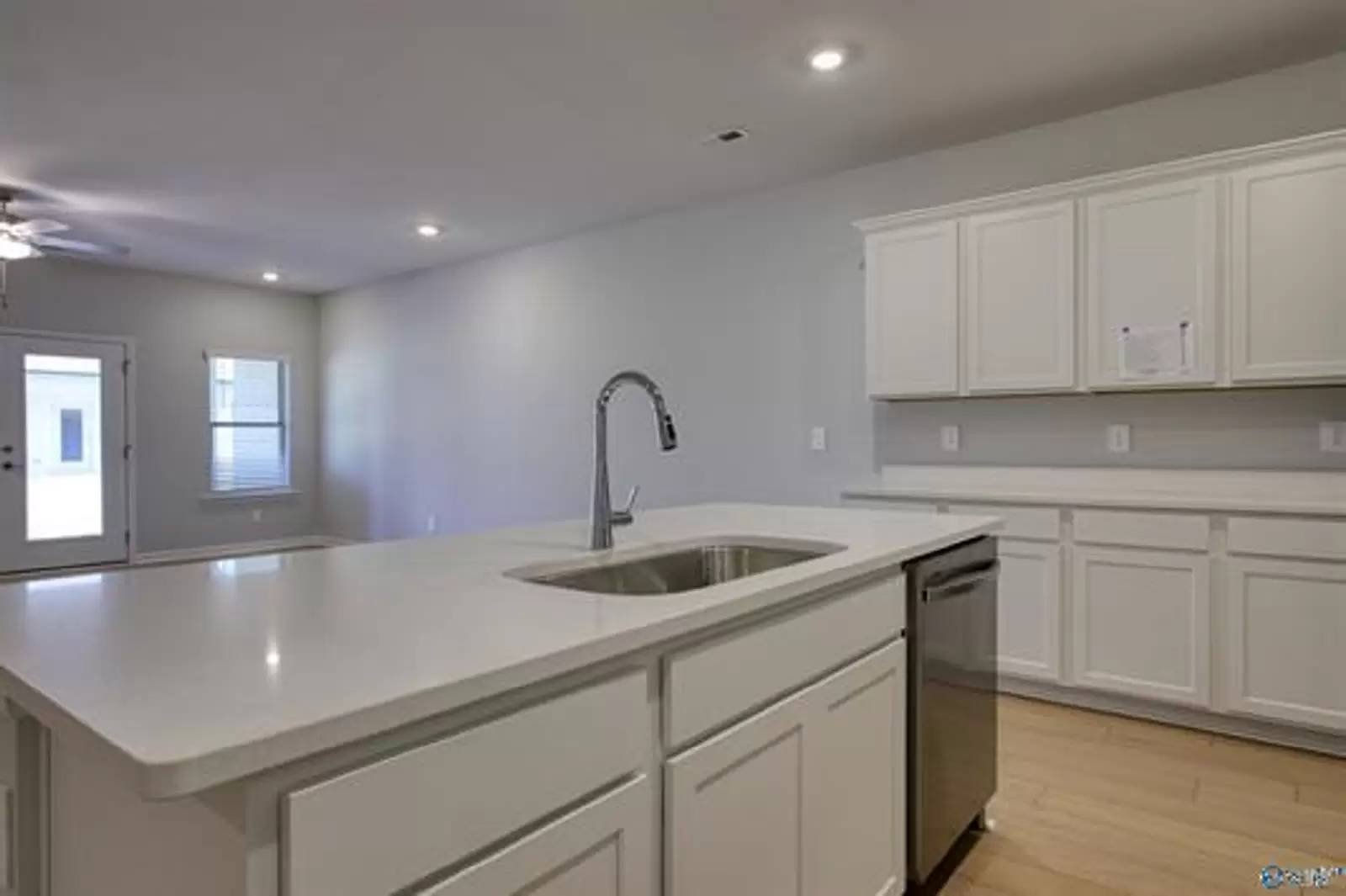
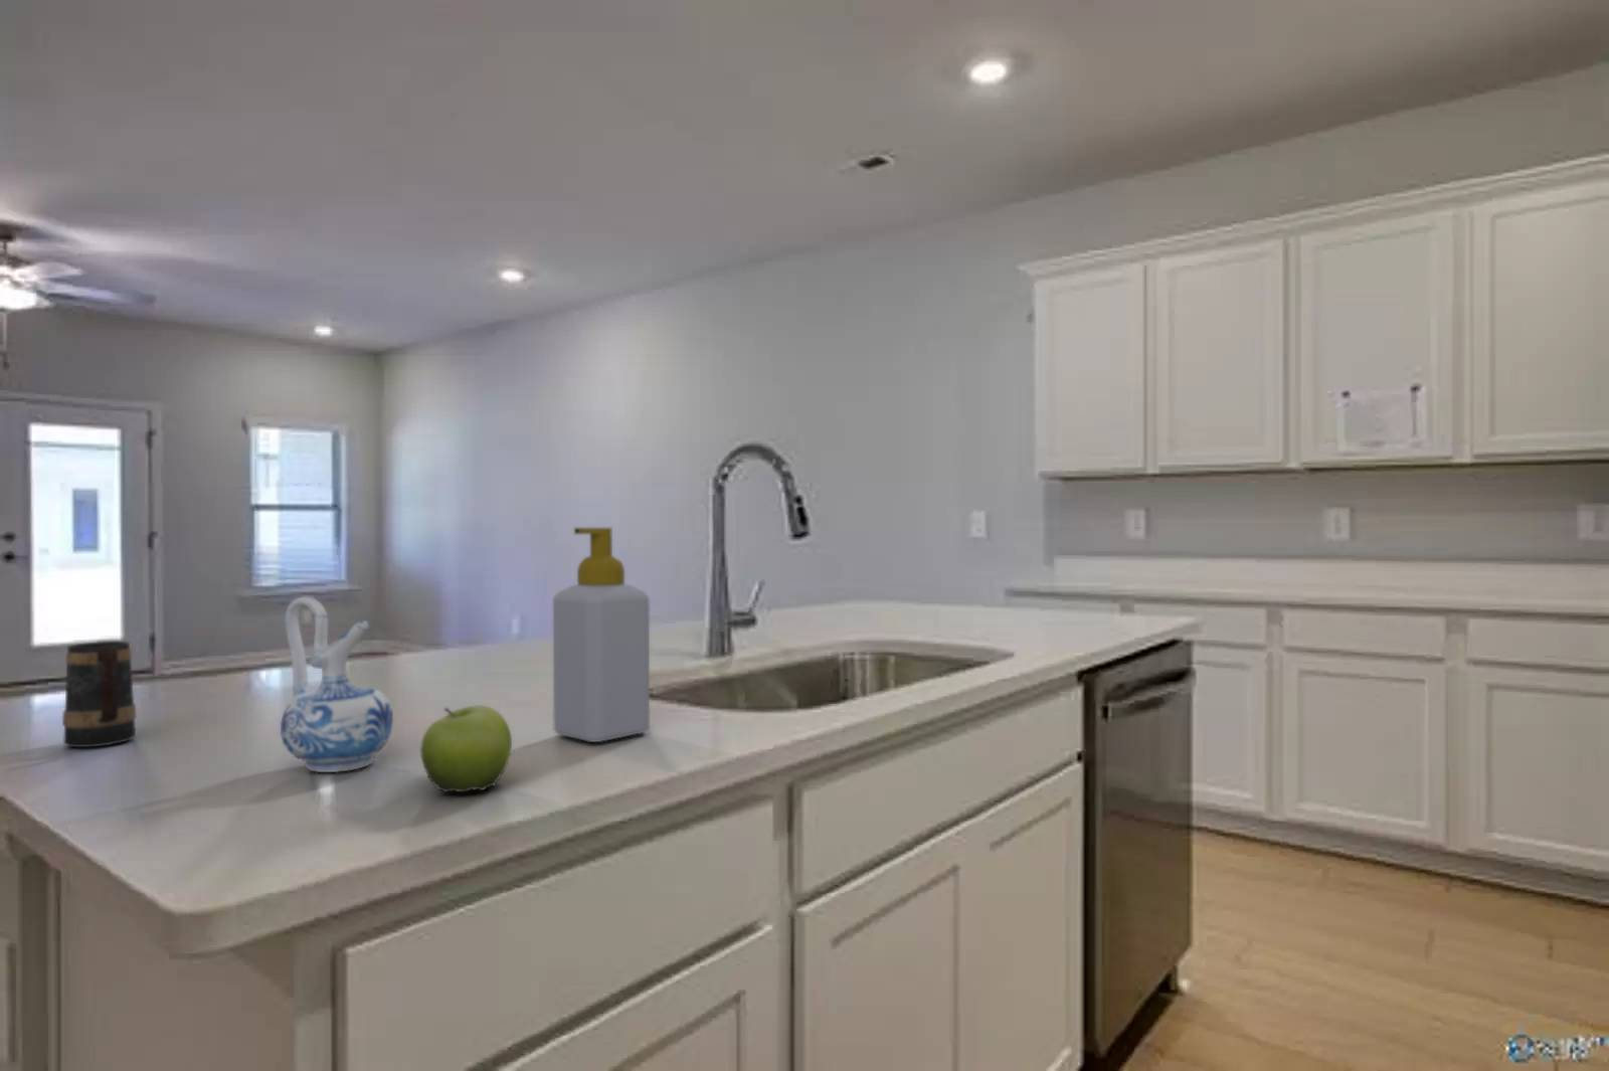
+ ceramic pitcher [280,596,394,773]
+ mug [61,641,137,748]
+ fruit [420,704,513,794]
+ soap bottle [552,527,650,743]
